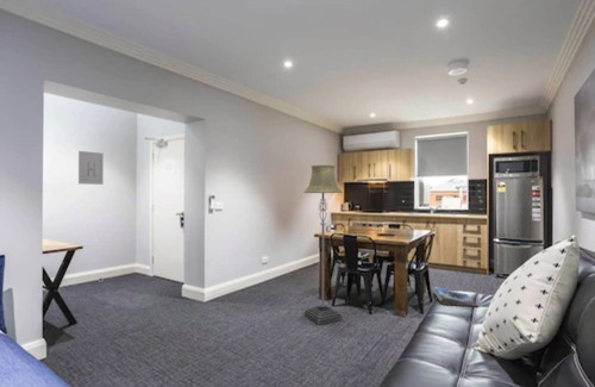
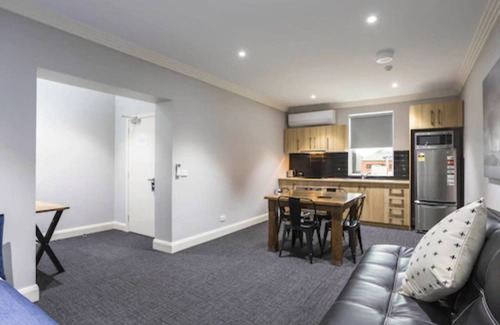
- magazine [431,286,480,308]
- wall art [77,150,105,186]
- floor lamp [302,164,344,325]
